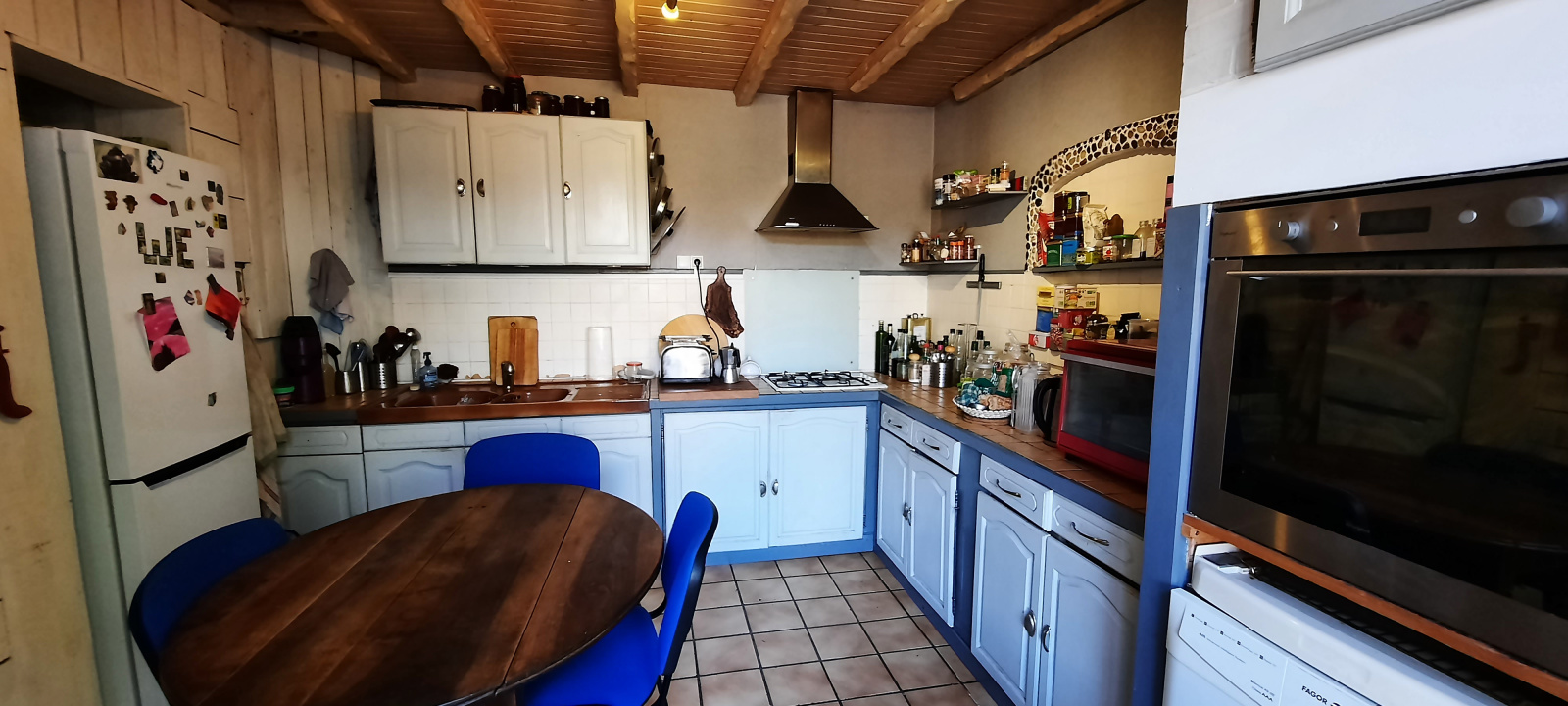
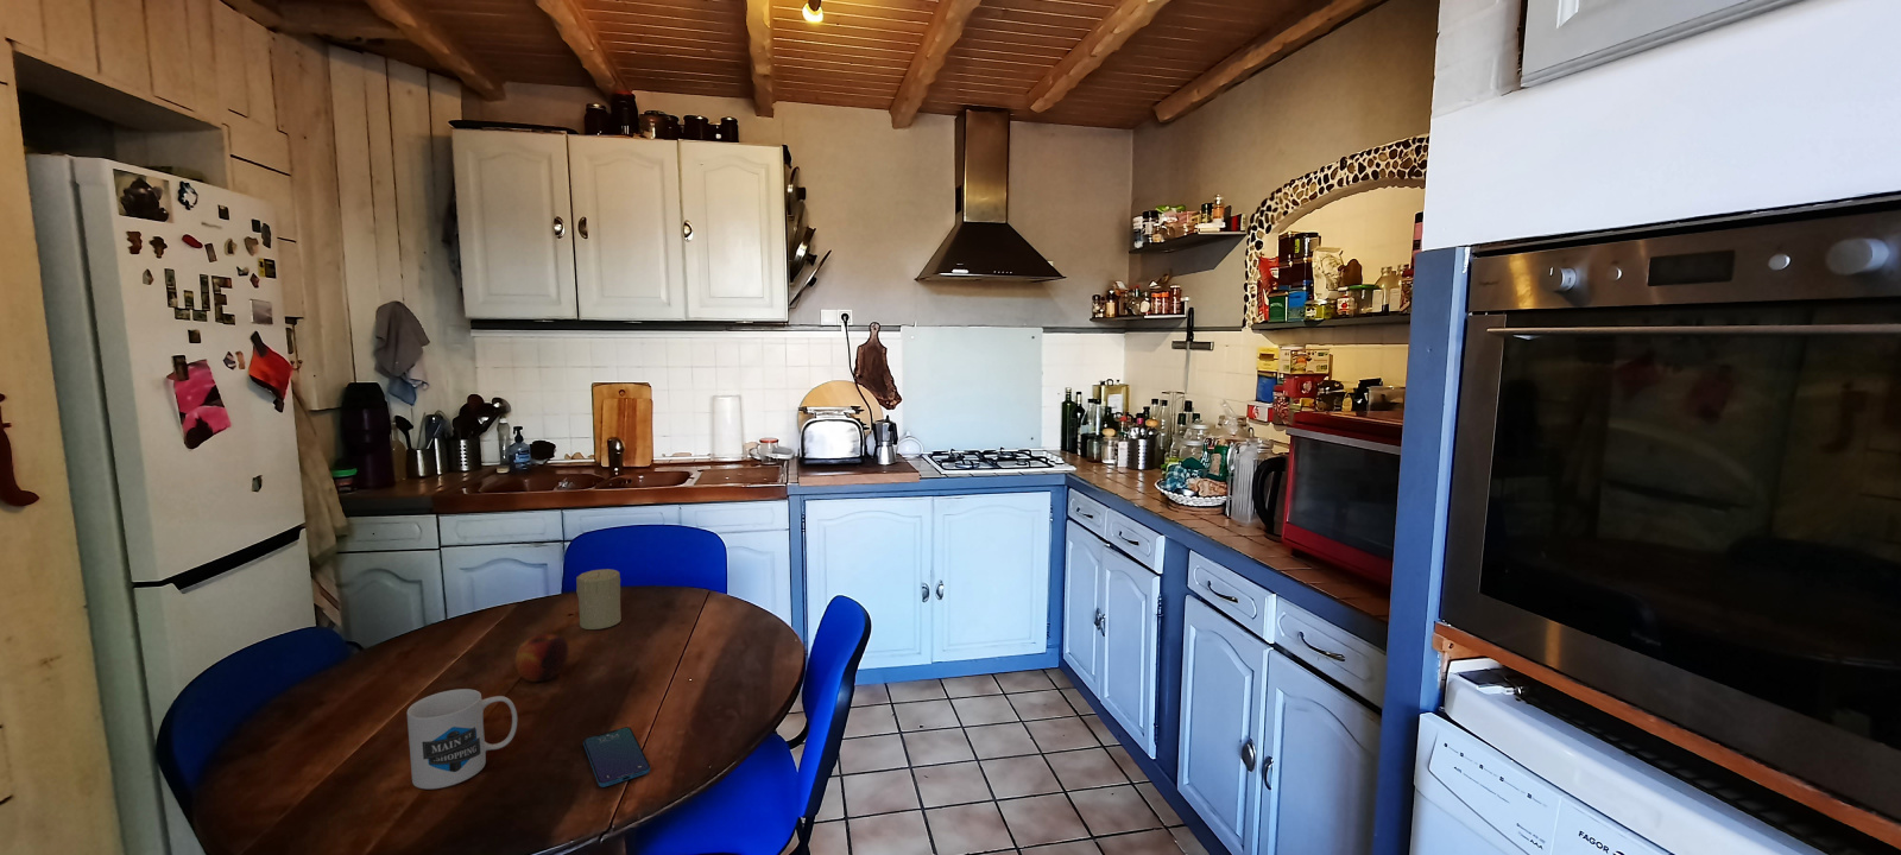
+ mug [406,688,518,790]
+ smartphone [582,725,651,788]
+ apple [514,633,569,683]
+ candle [575,568,623,631]
